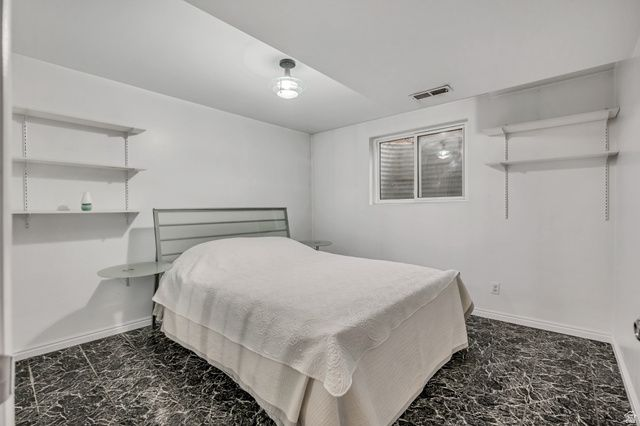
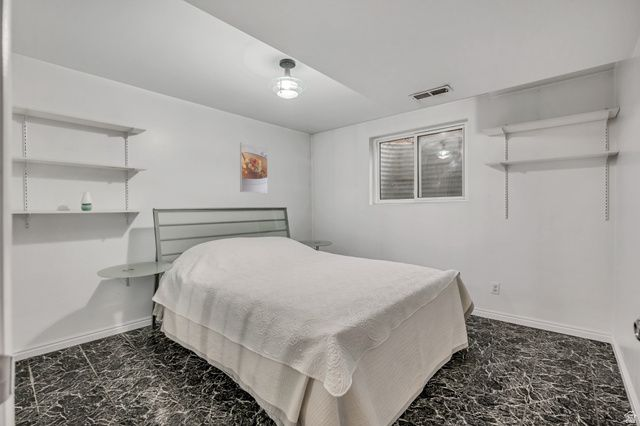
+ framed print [239,142,269,194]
